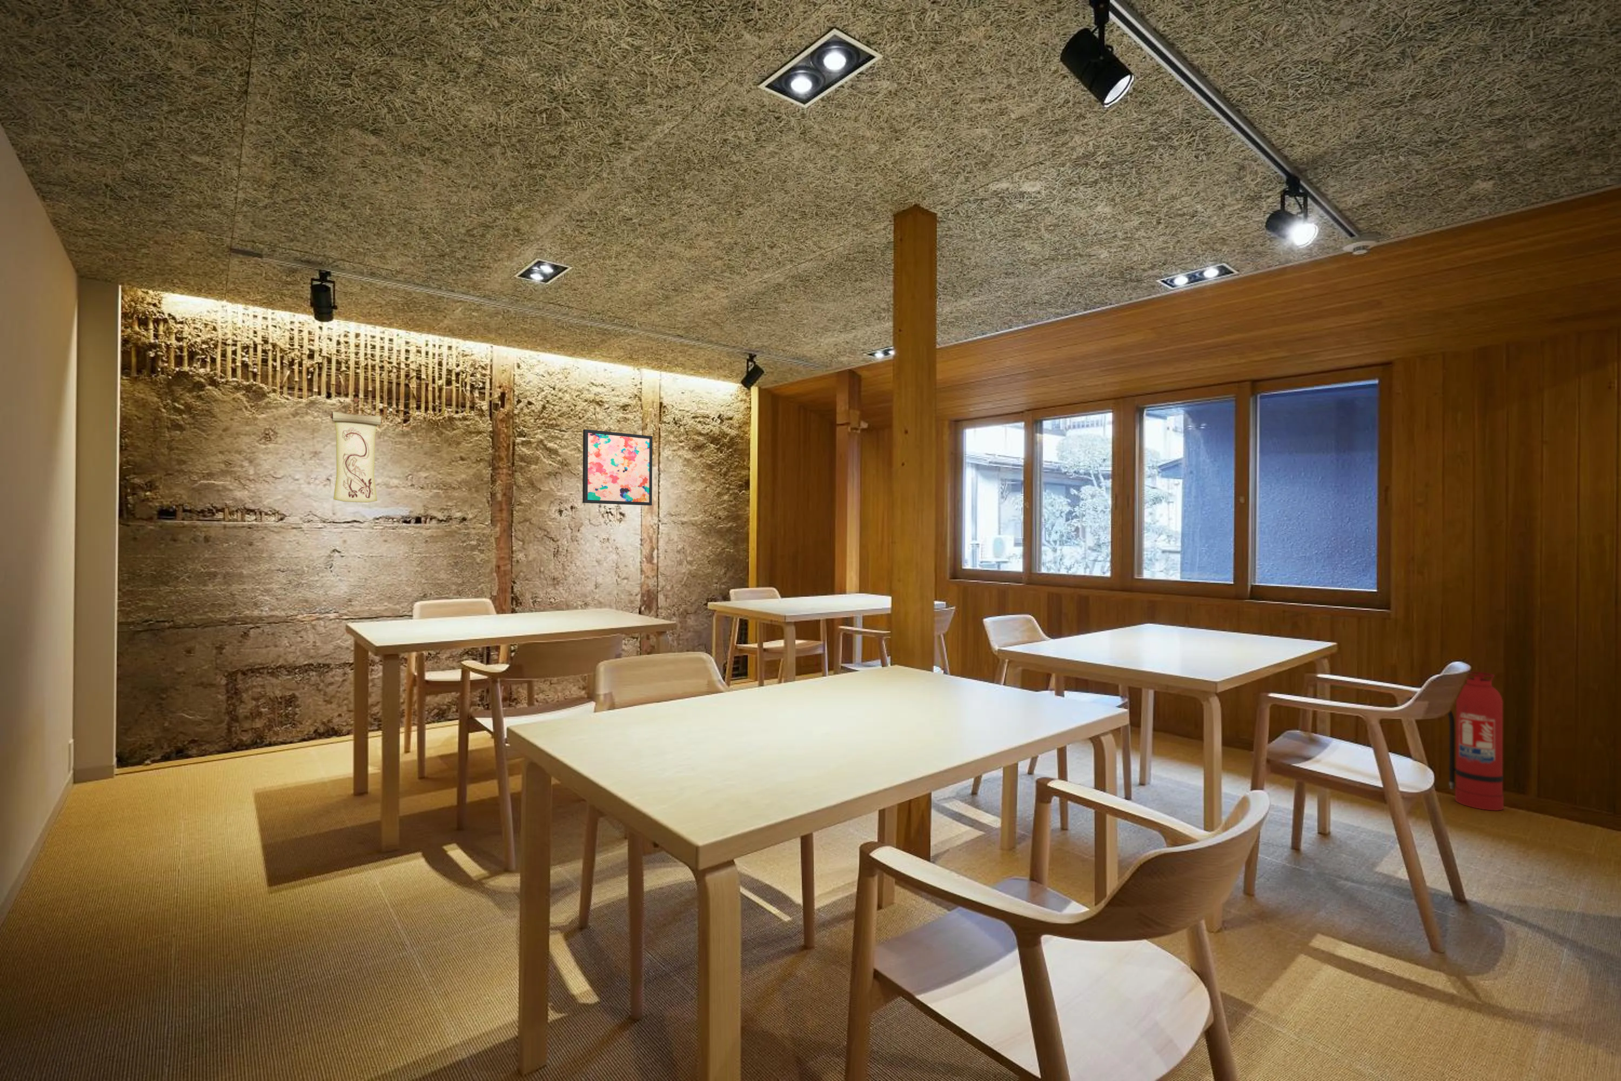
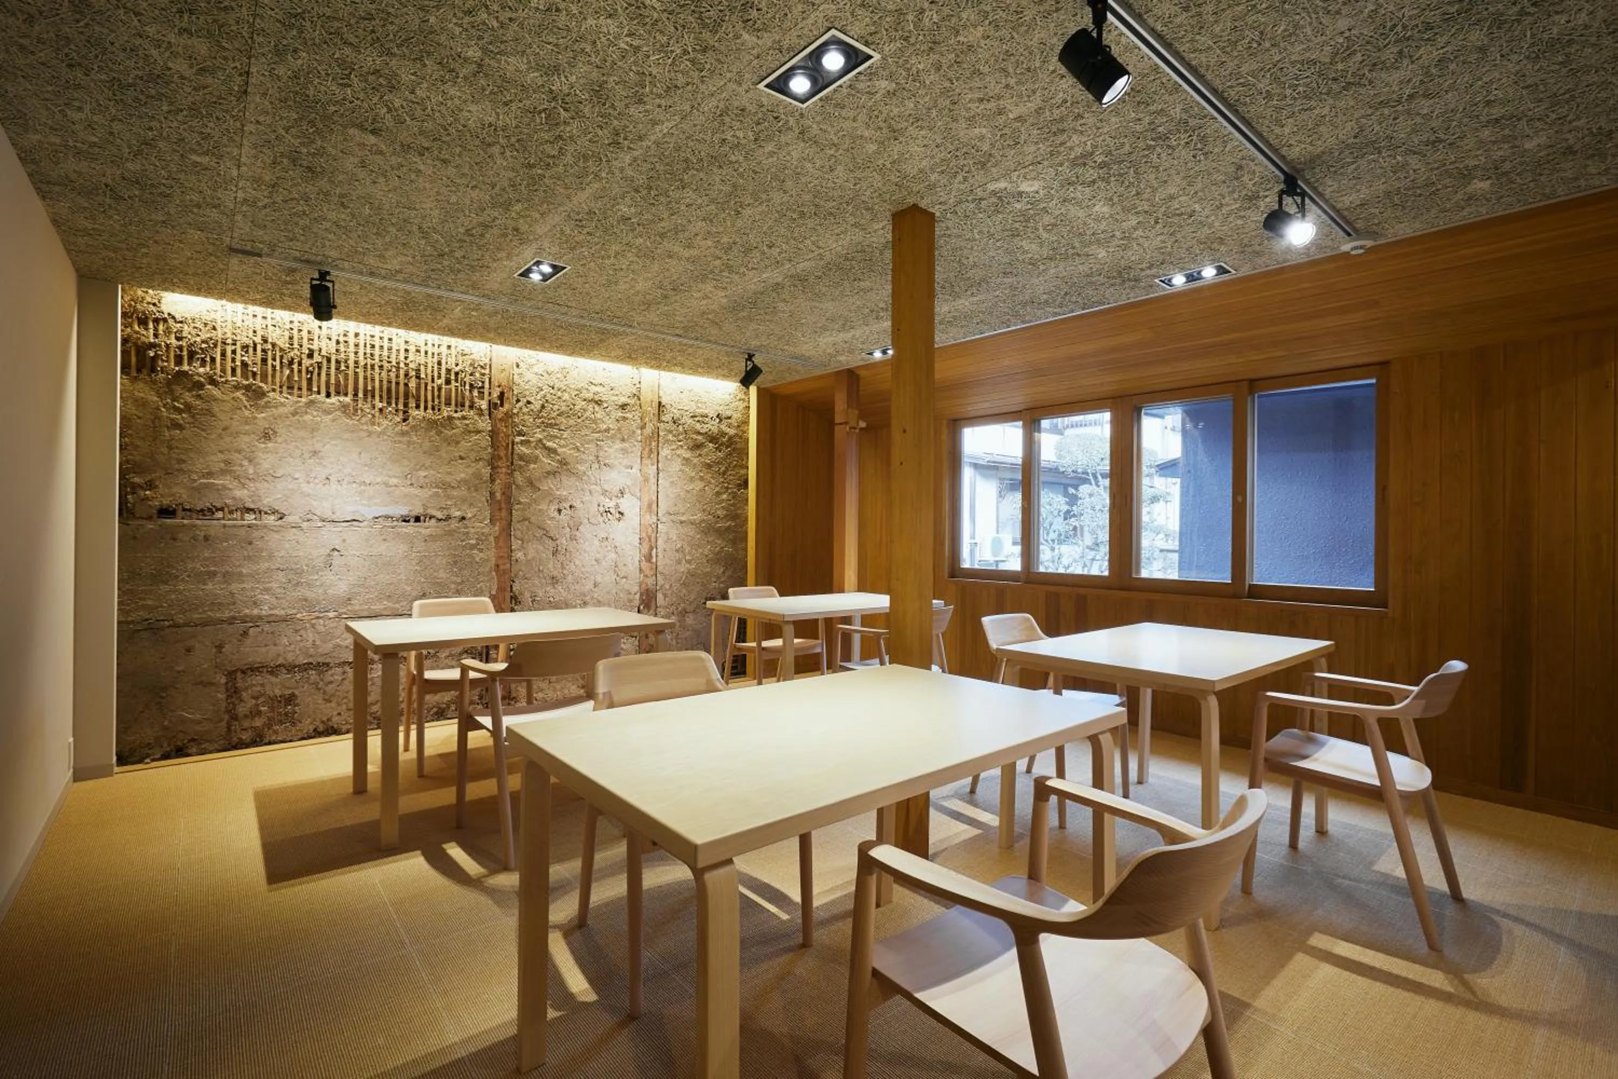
- wall art [581,428,653,506]
- fire extinguisher [1447,671,1504,811]
- wall scroll [329,397,382,503]
